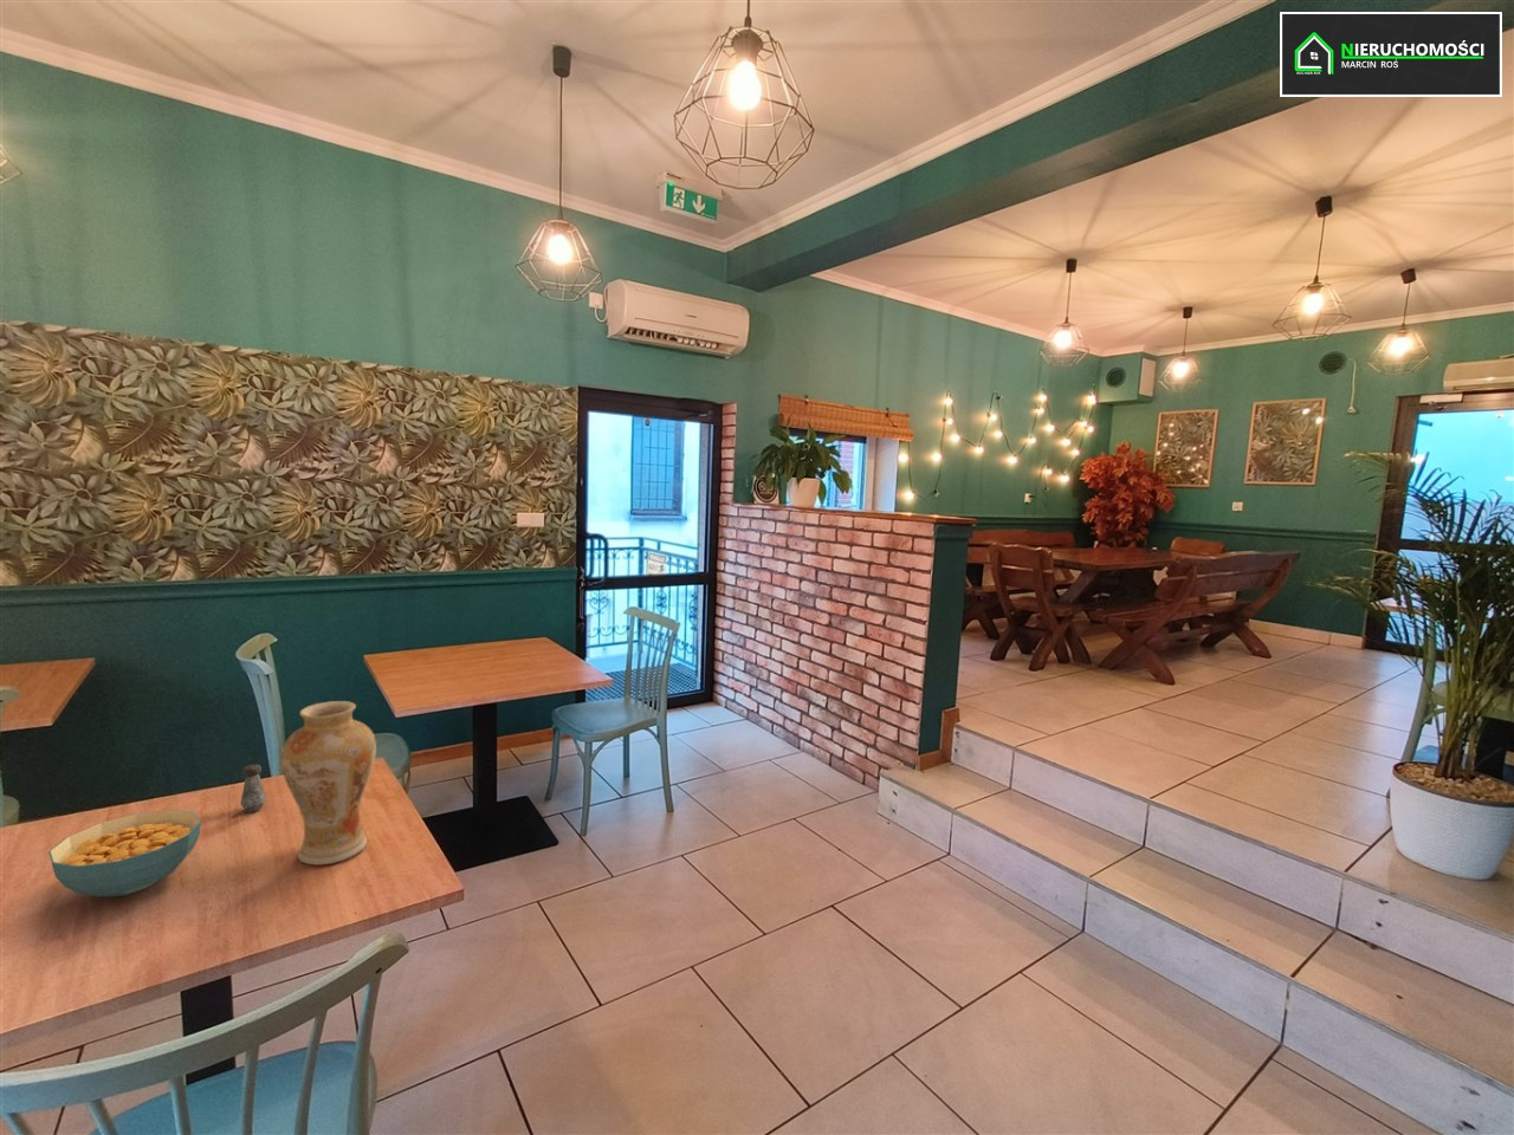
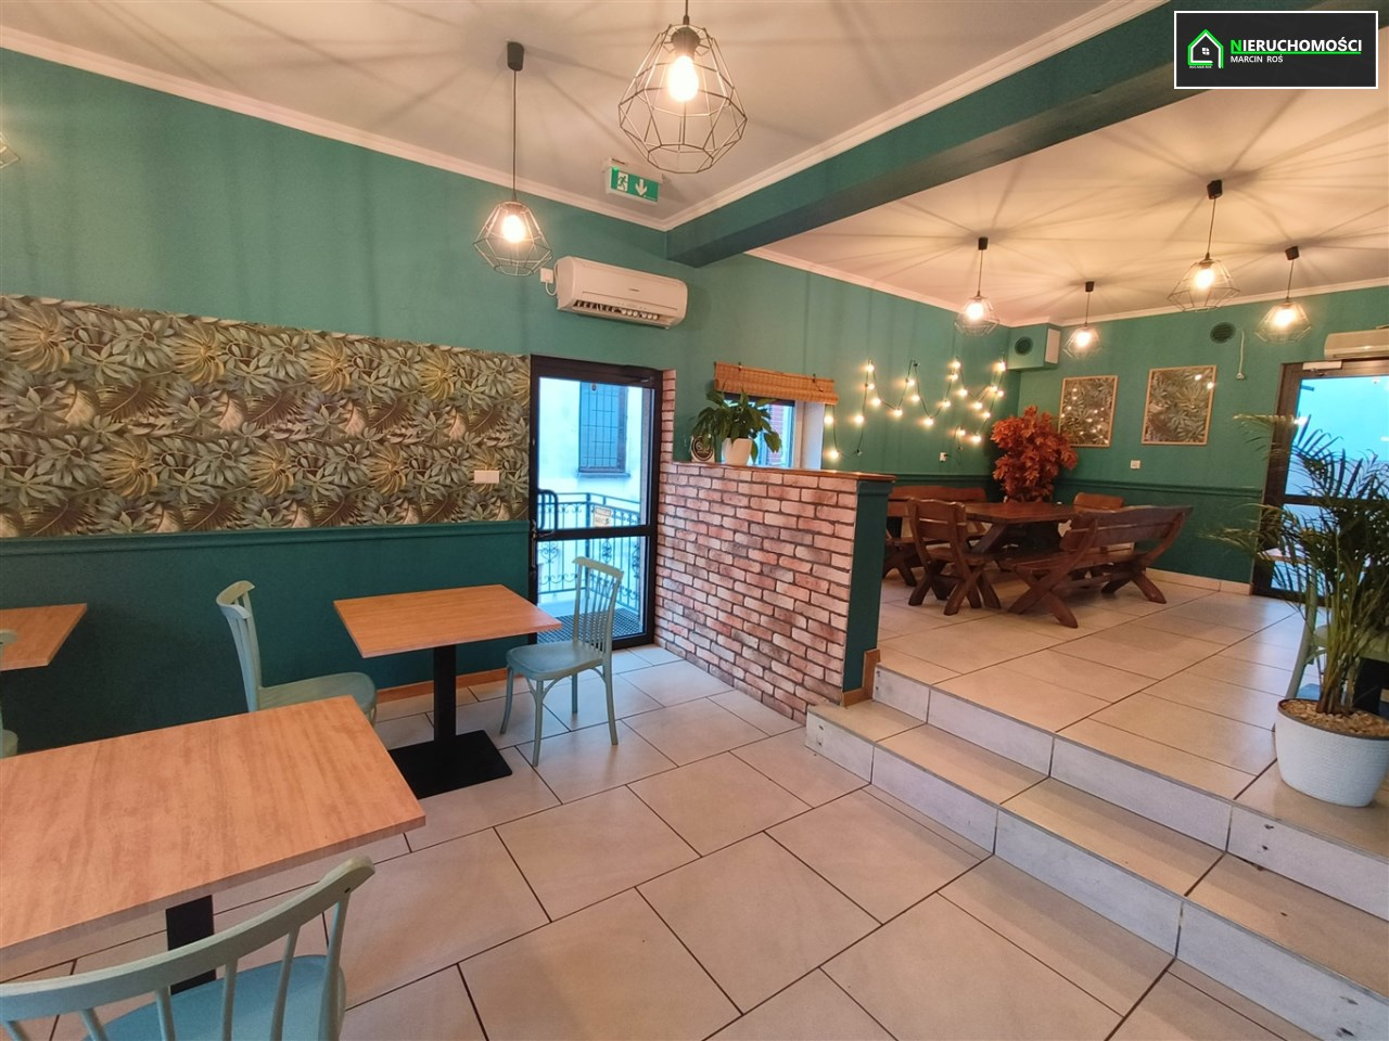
- cereal bowl [48,808,203,898]
- vase [280,700,378,866]
- salt shaker [240,764,267,813]
